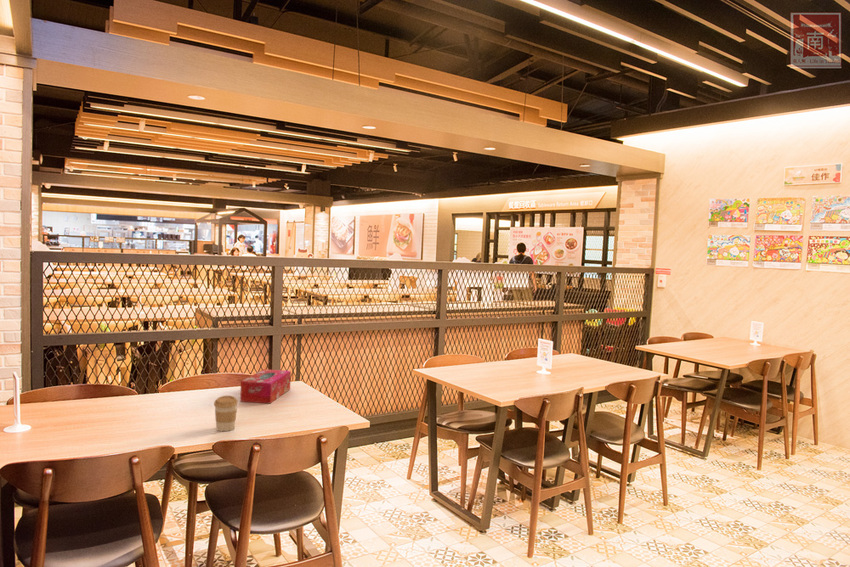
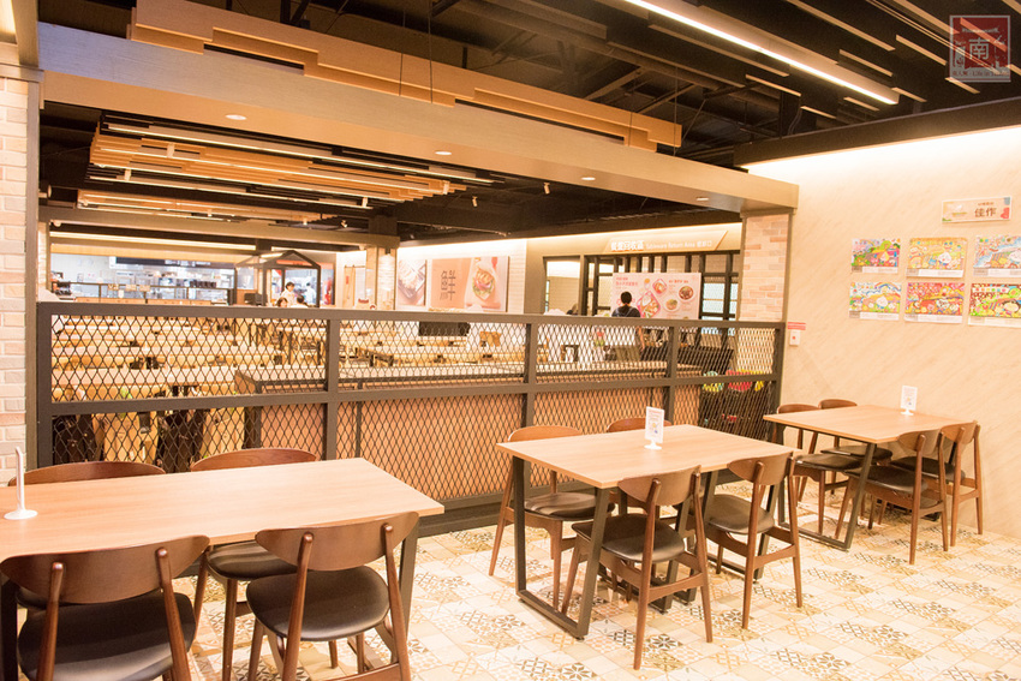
- tissue box [239,368,292,404]
- coffee cup [213,395,239,432]
